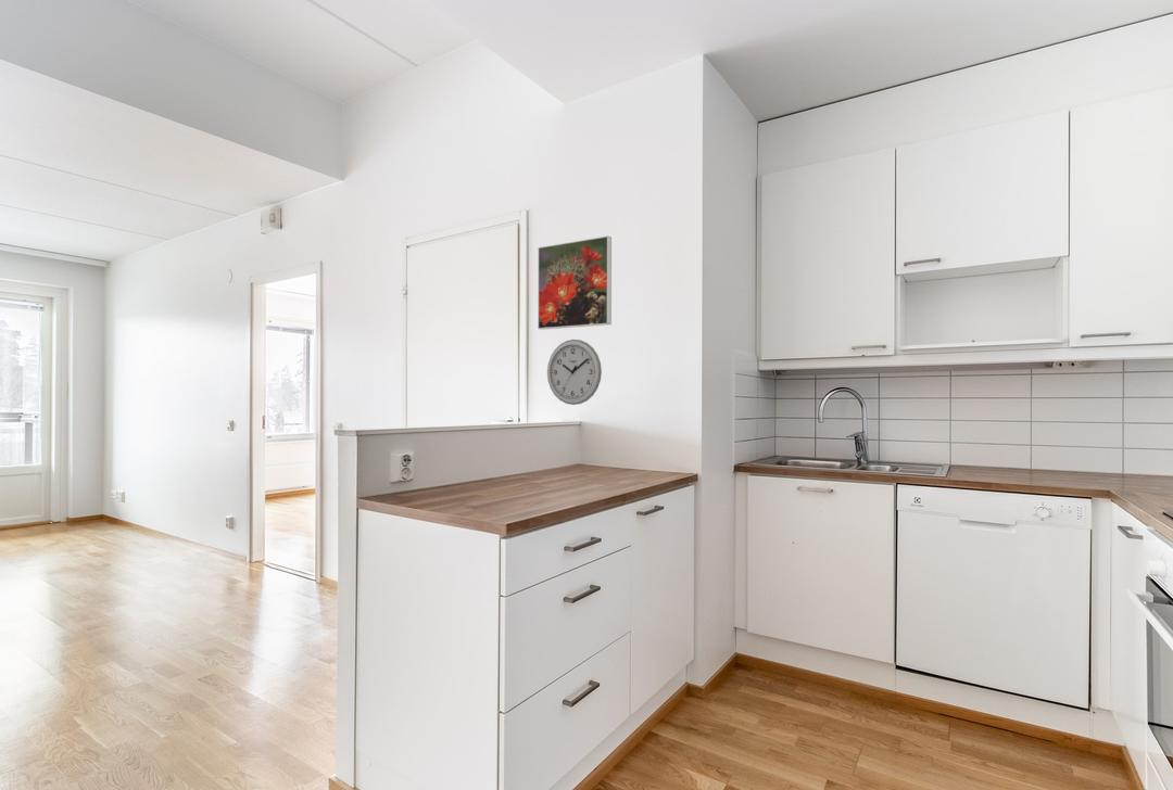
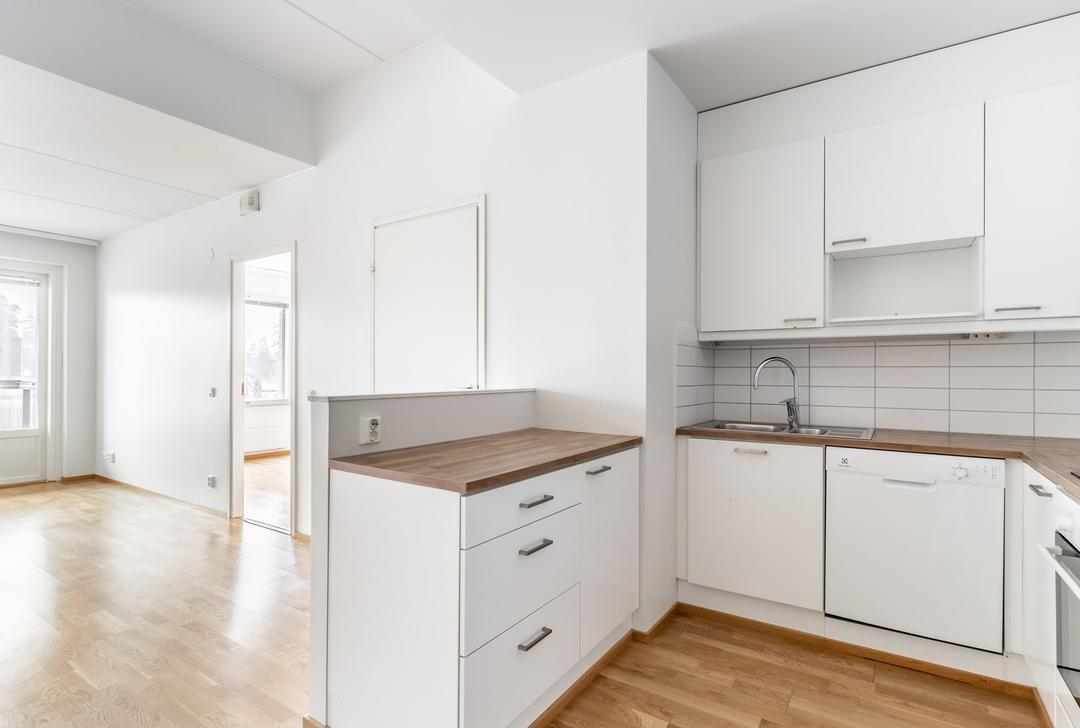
- wall clock [546,339,603,406]
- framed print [537,234,613,331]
